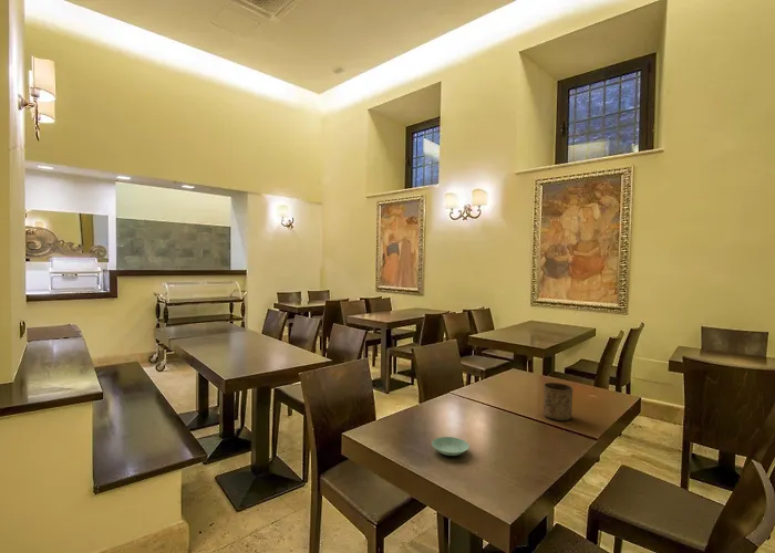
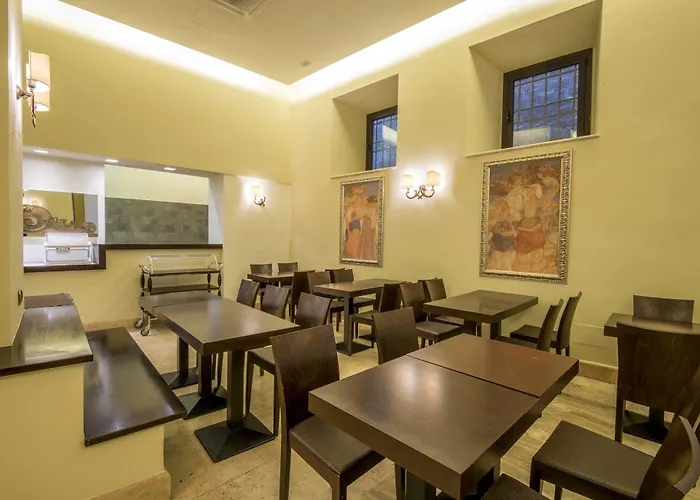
- saucer [431,436,469,457]
- cup [542,382,575,421]
